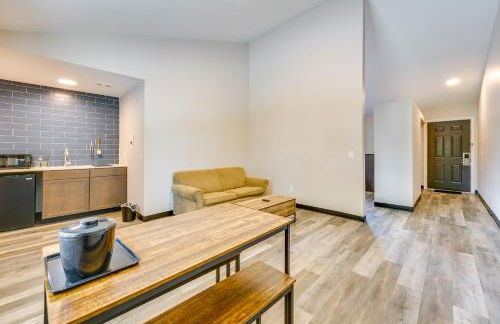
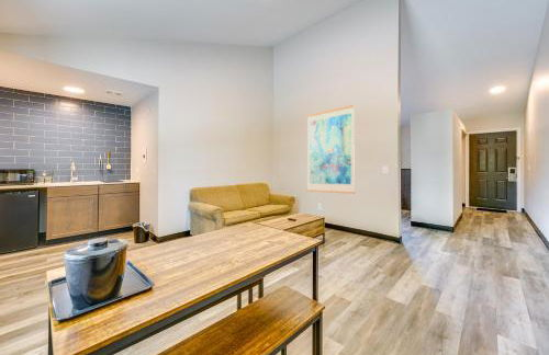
+ wall art [305,104,356,195]
